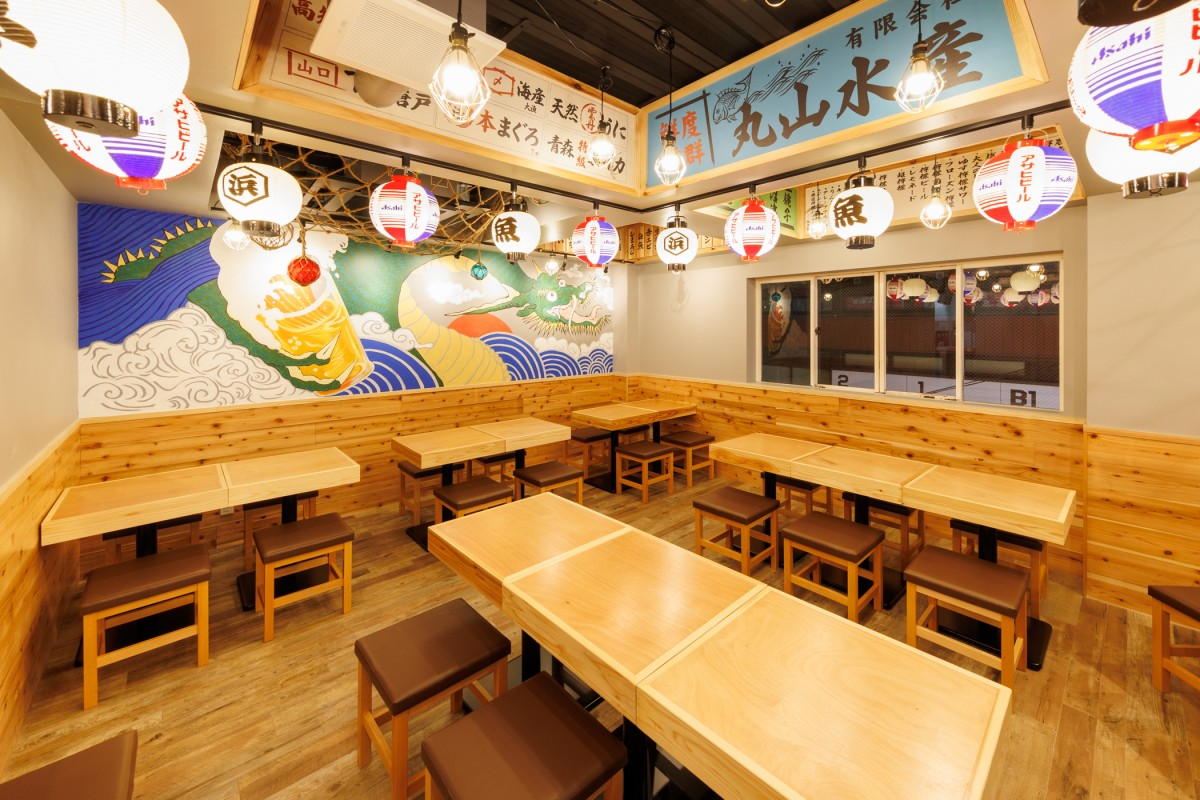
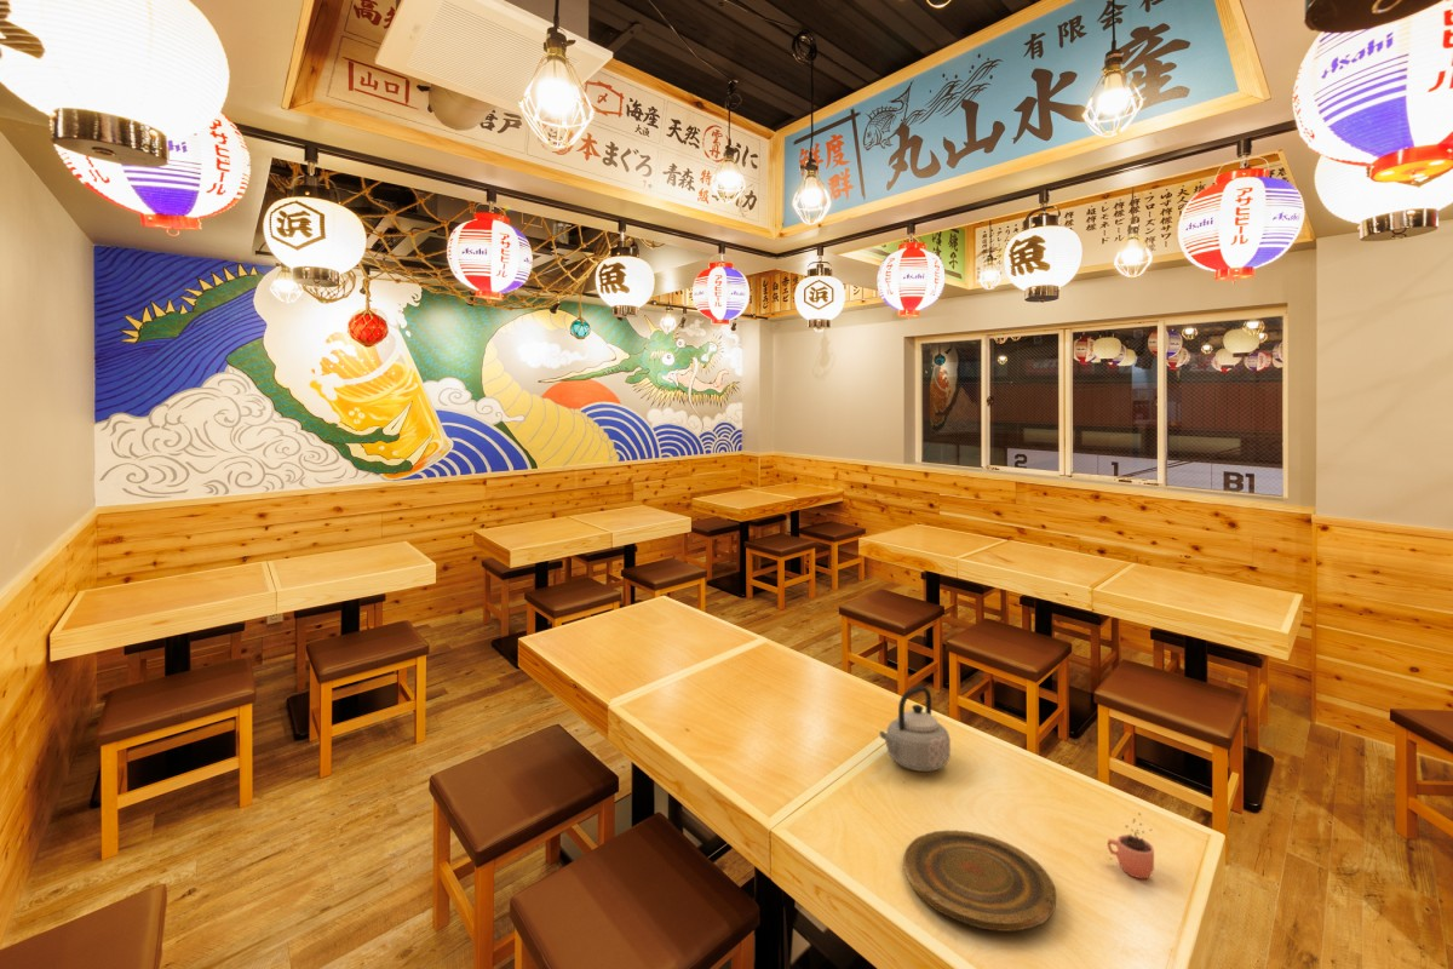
+ cocoa [1107,812,1155,879]
+ plate [902,828,1057,933]
+ teapot [879,686,952,773]
